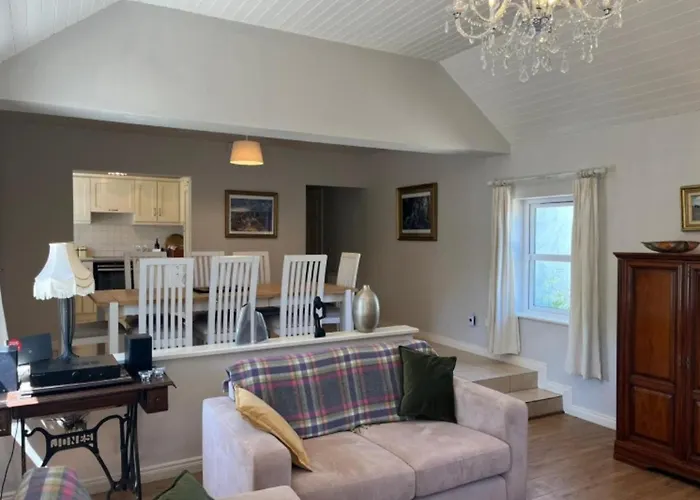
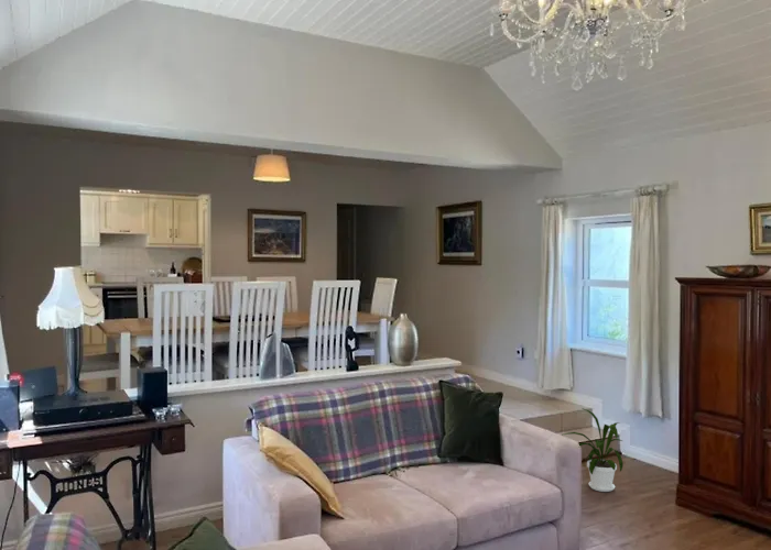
+ house plant [563,407,625,493]
